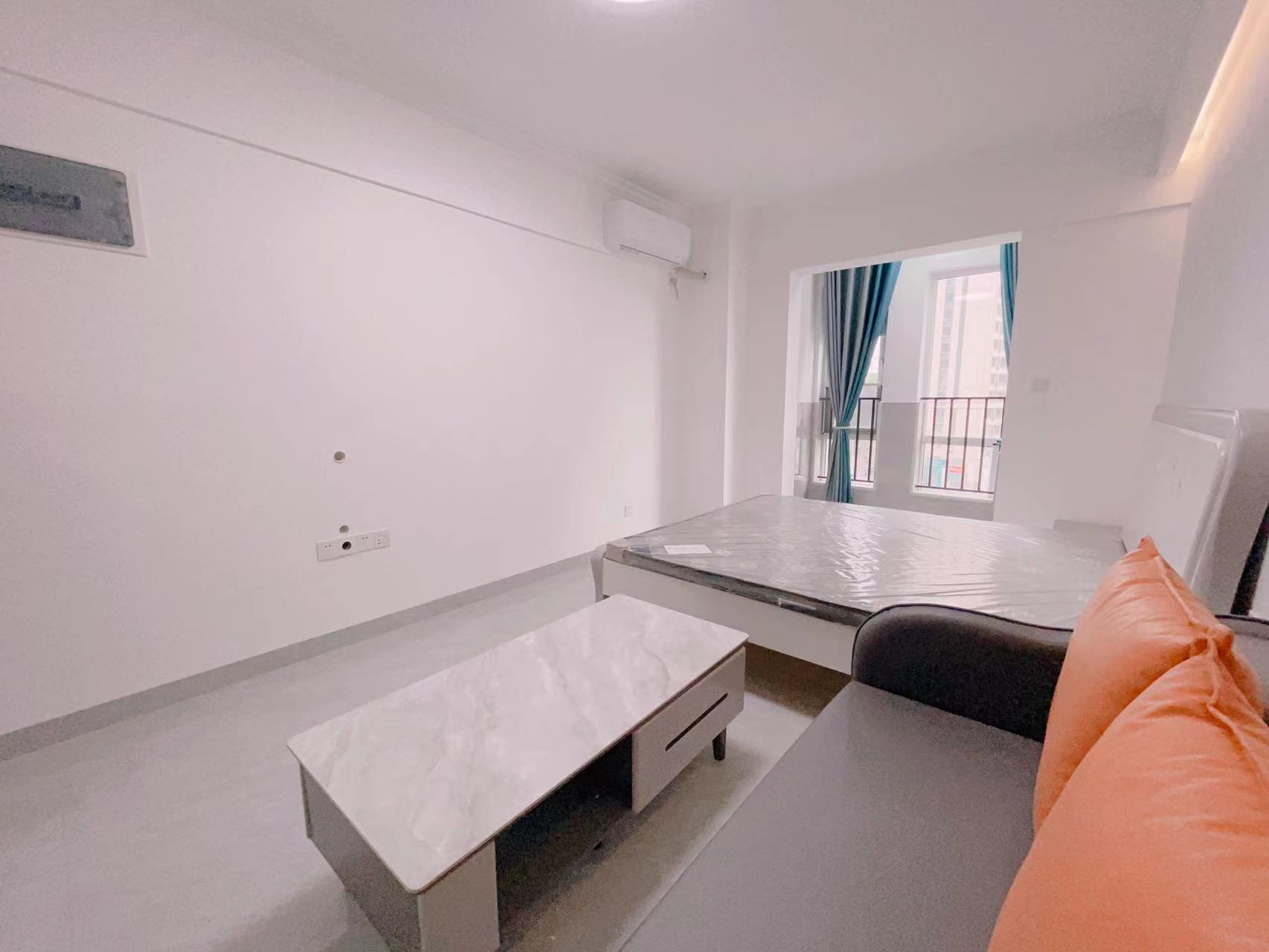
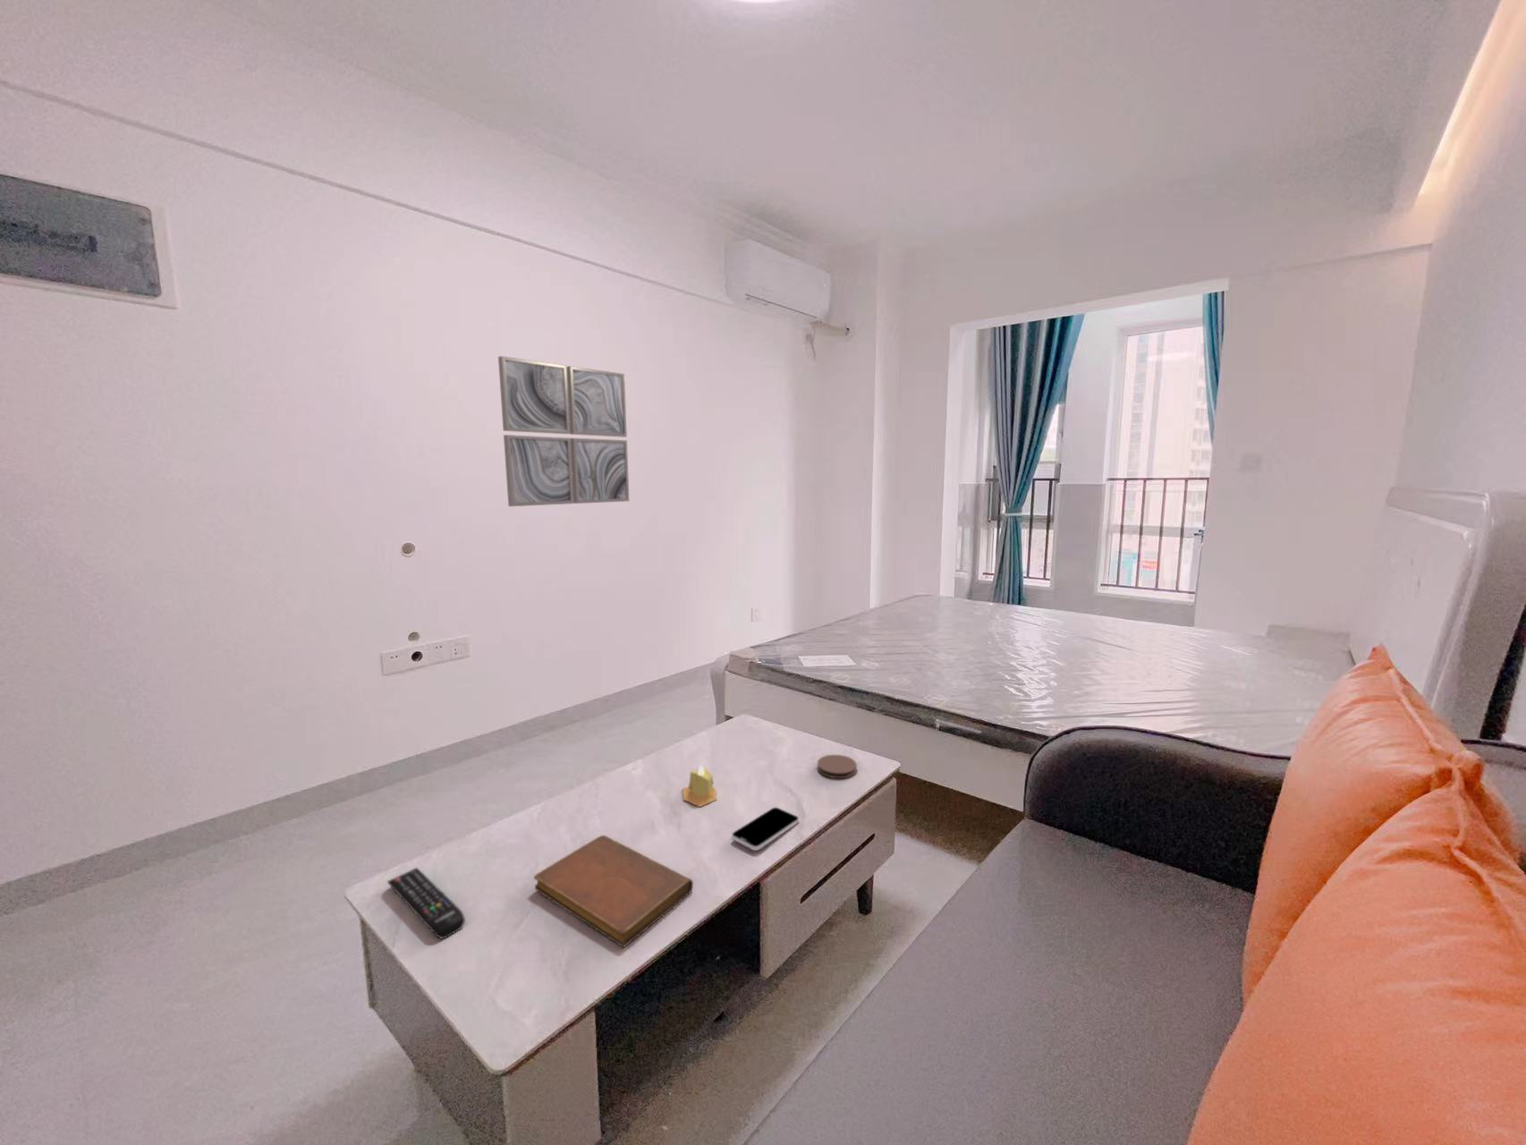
+ coaster [817,754,857,779]
+ remote control [386,867,467,939]
+ candle [682,763,718,808]
+ notebook [533,835,694,948]
+ smartphone [731,806,800,852]
+ wall art [498,355,630,508]
